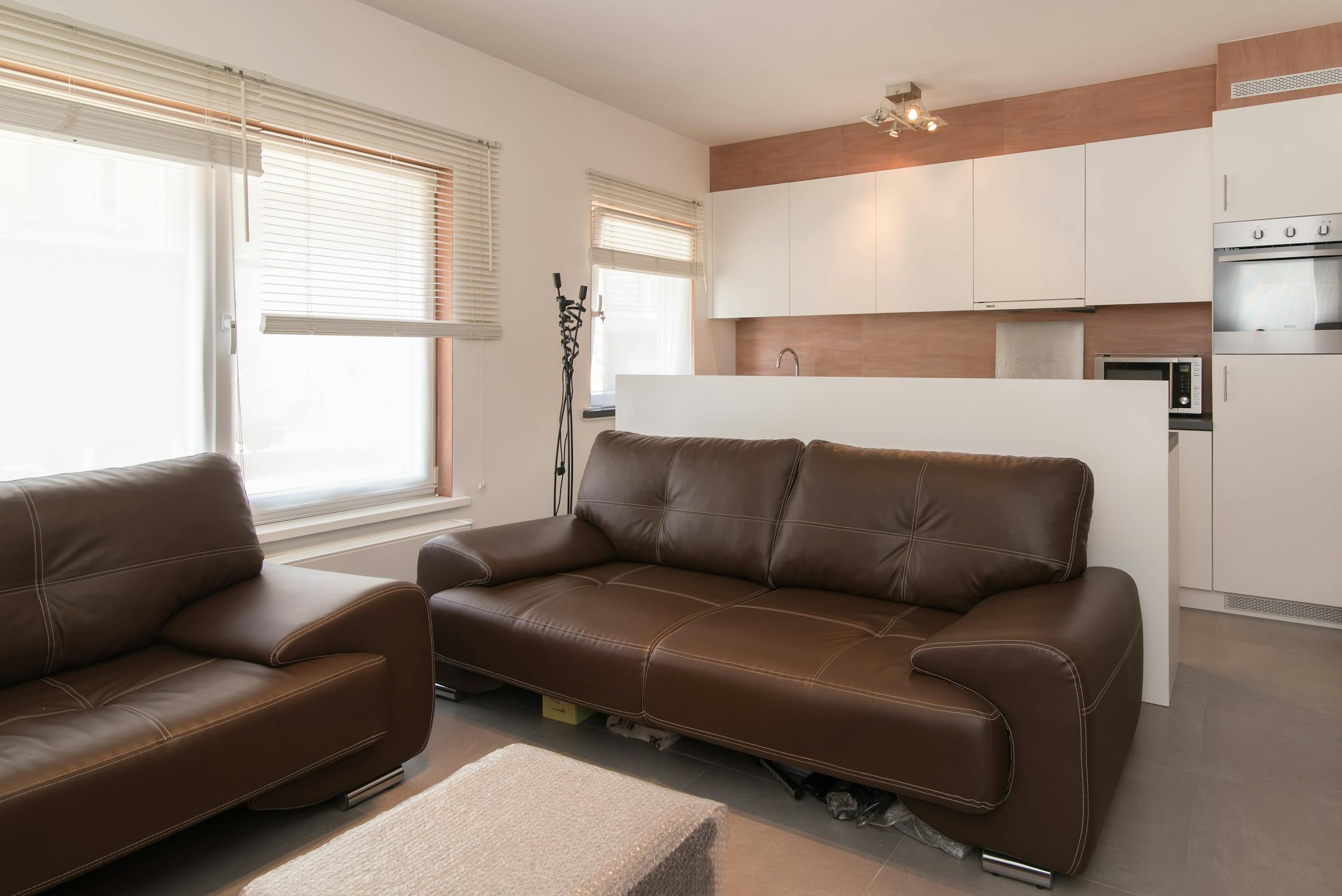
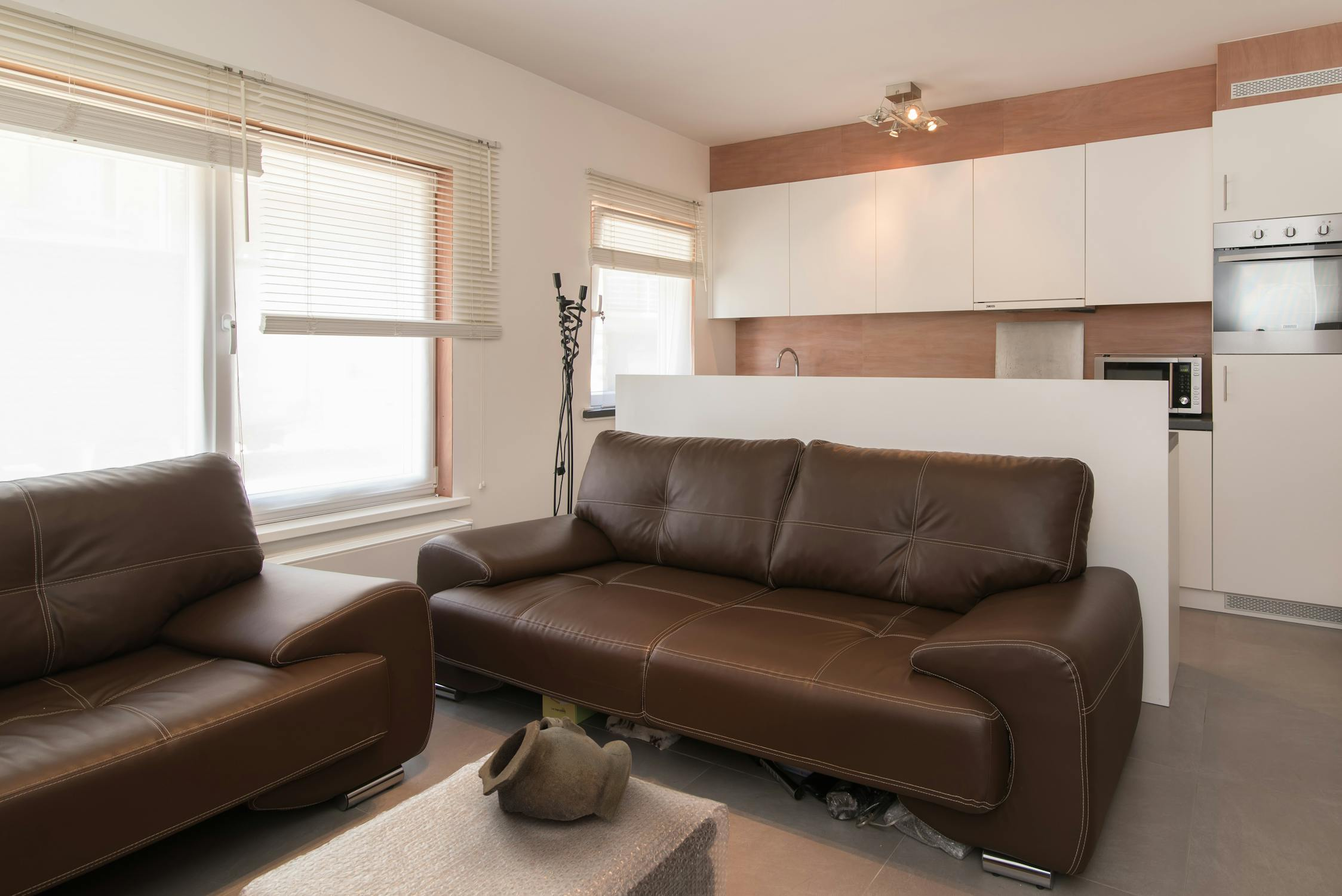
+ decorative bowl [478,716,632,823]
